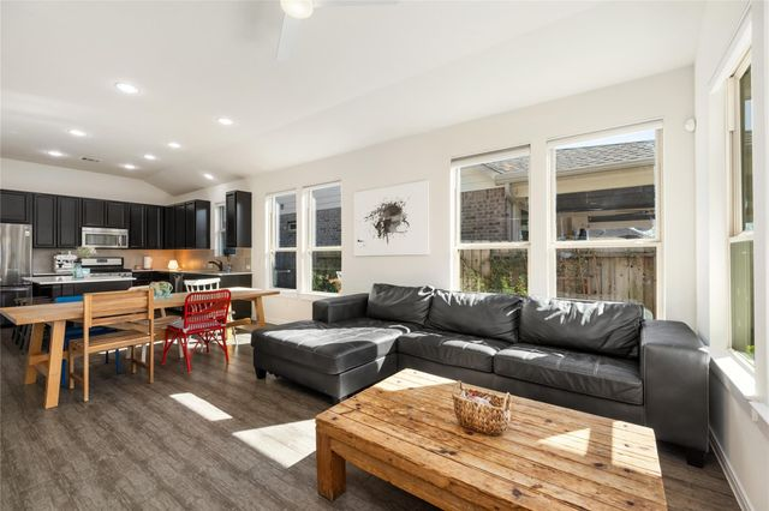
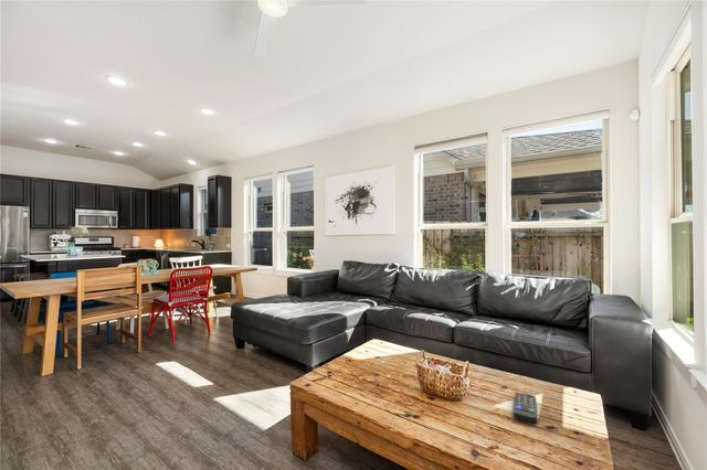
+ remote control [513,391,538,425]
